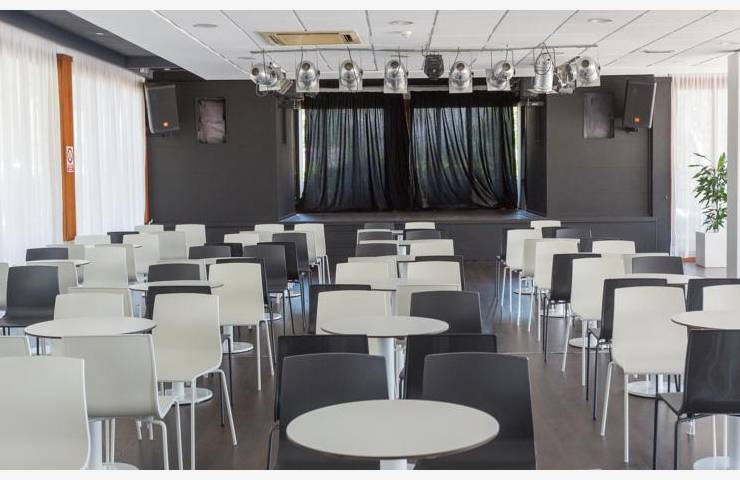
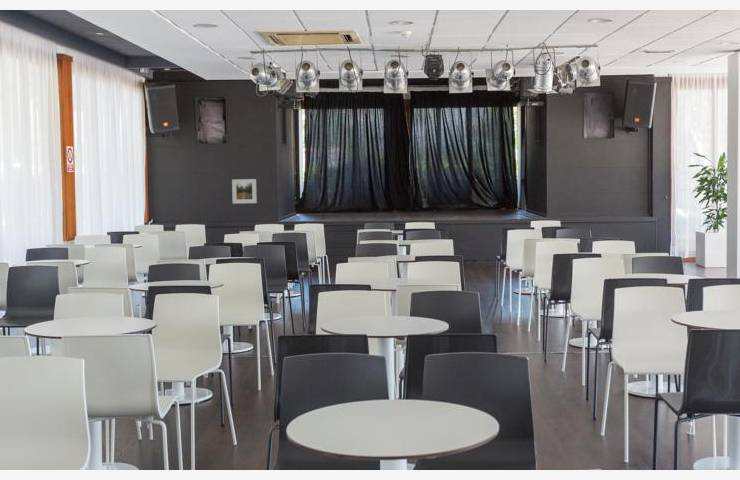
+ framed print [231,178,258,205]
